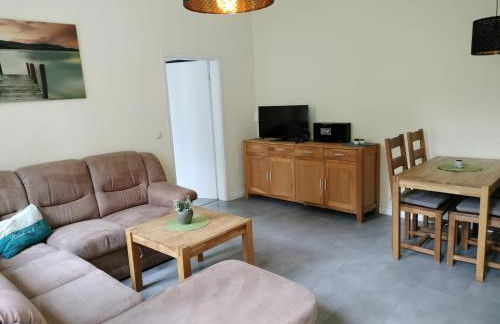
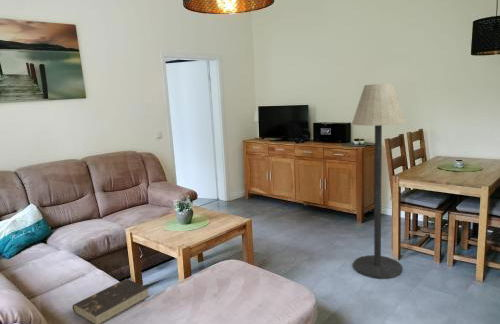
+ floor lamp [351,83,407,280]
+ book [72,278,150,324]
